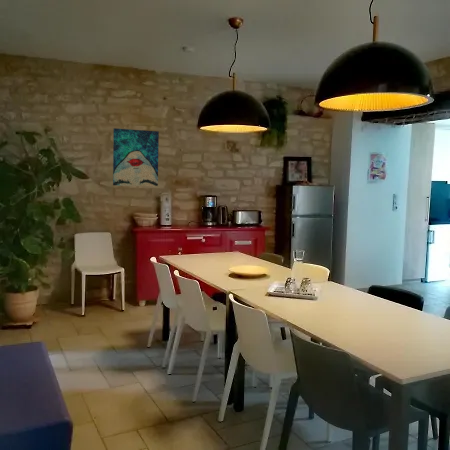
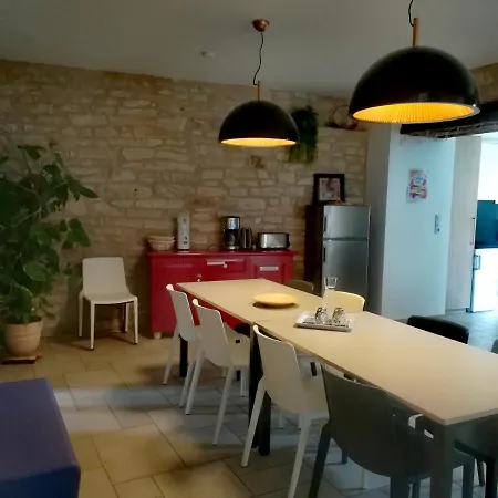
- wall art [112,127,160,188]
